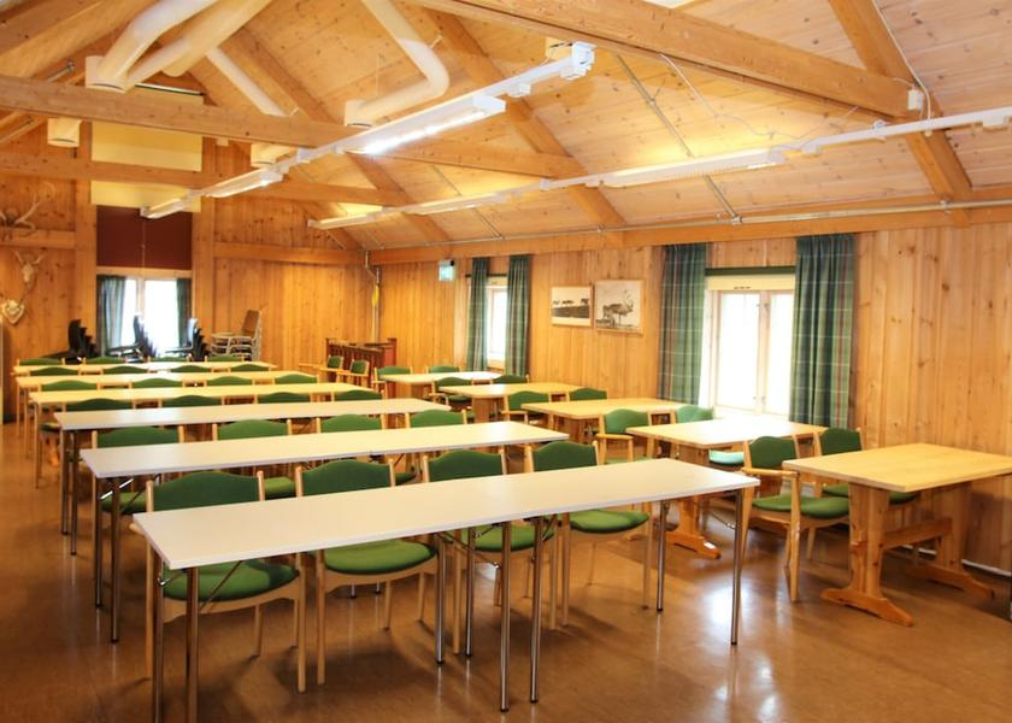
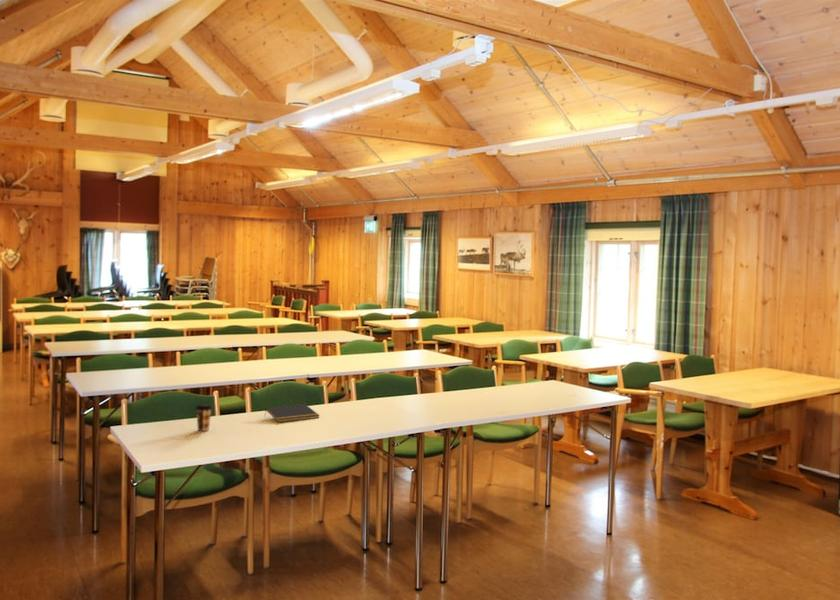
+ coffee cup [194,403,213,432]
+ notepad [263,403,321,423]
